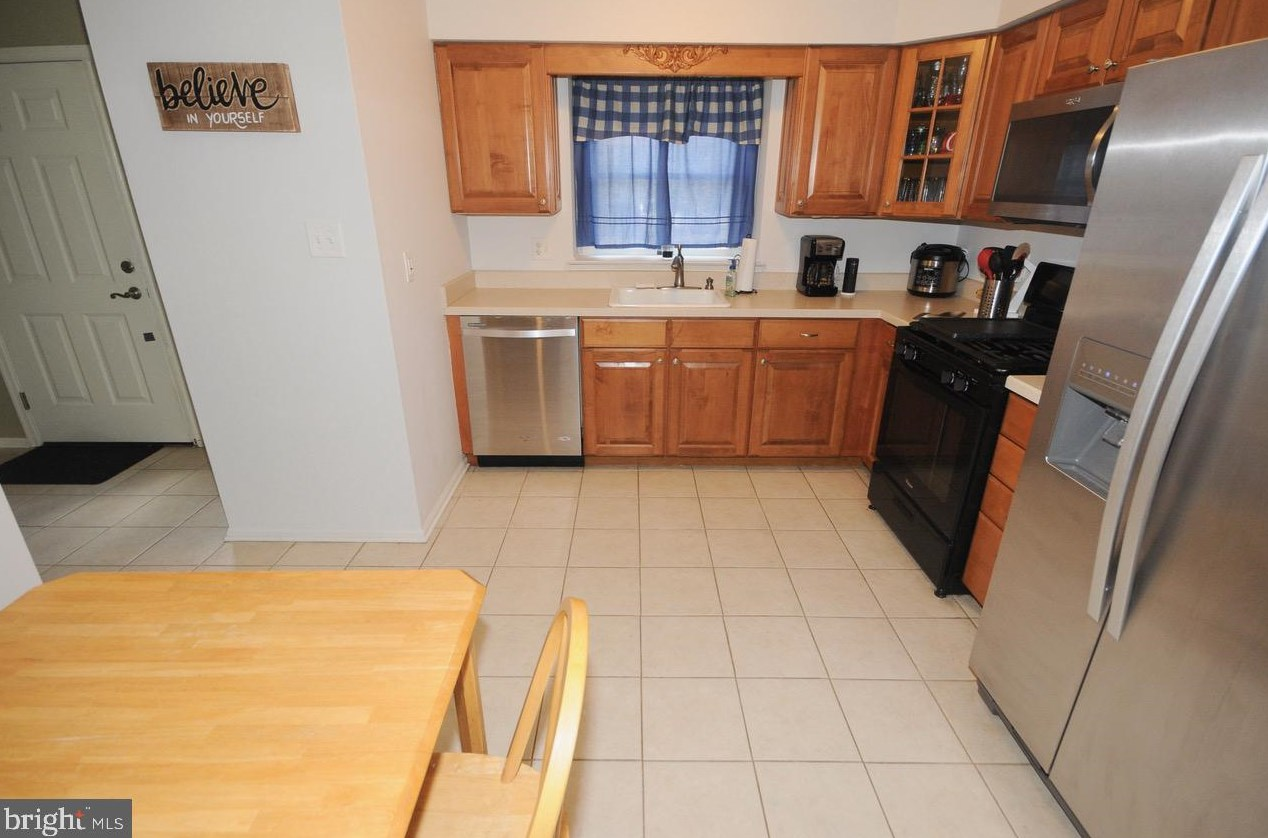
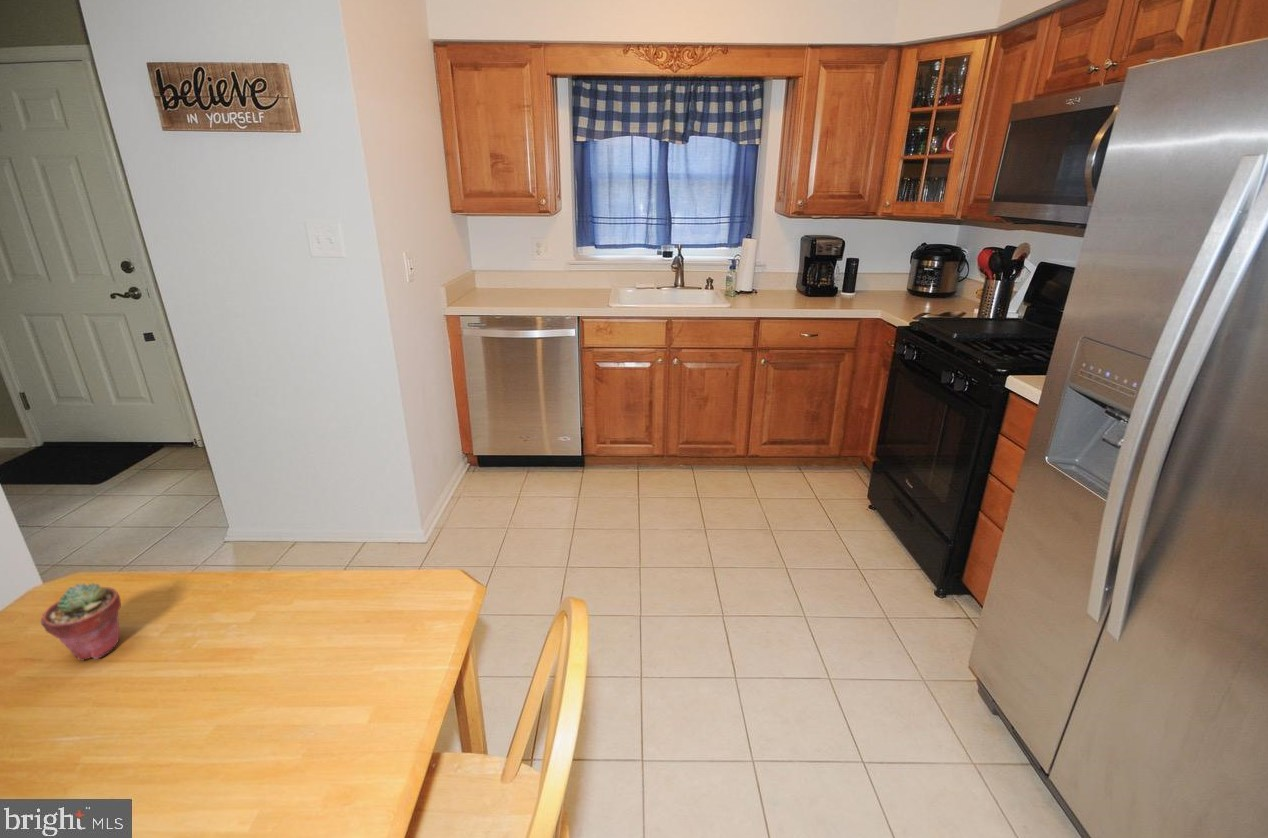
+ potted succulent [40,582,122,662]
